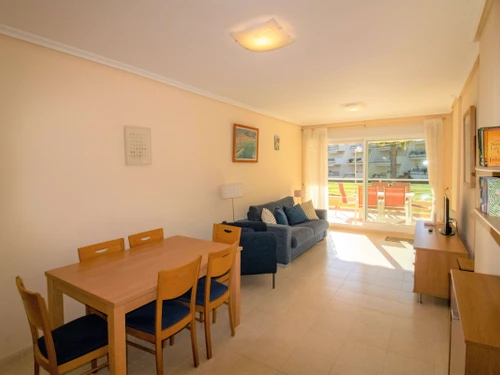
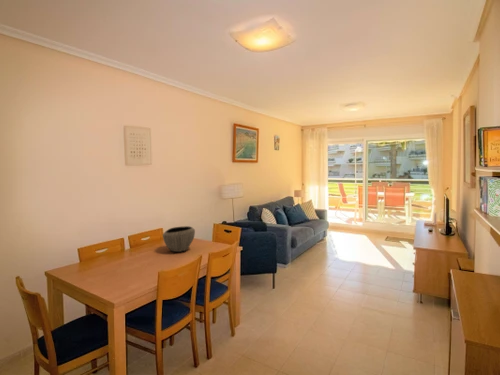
+ bowl [162,225,196,253]
